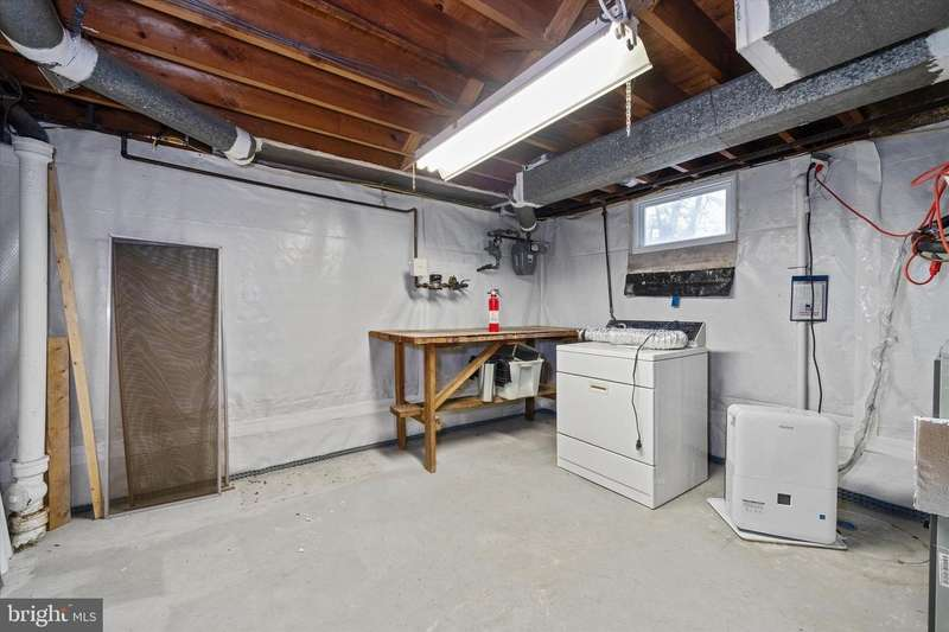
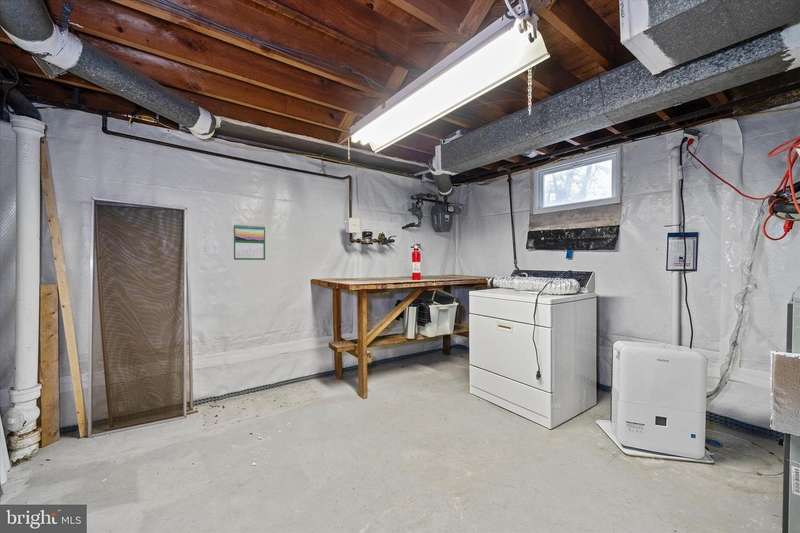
+ calendar [233,223,266,261]
